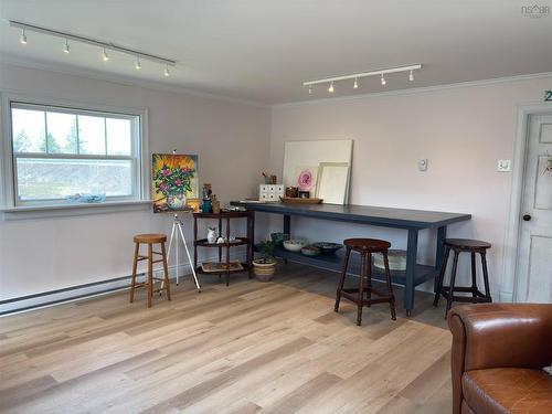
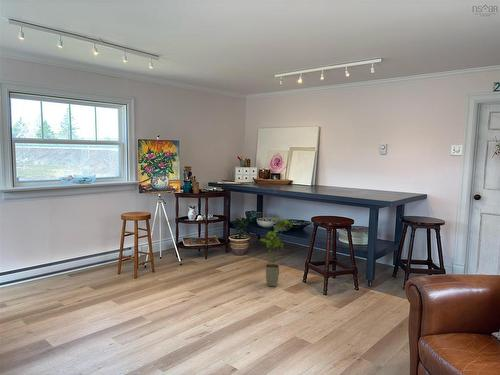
+ house plant [259,217,293,287]
